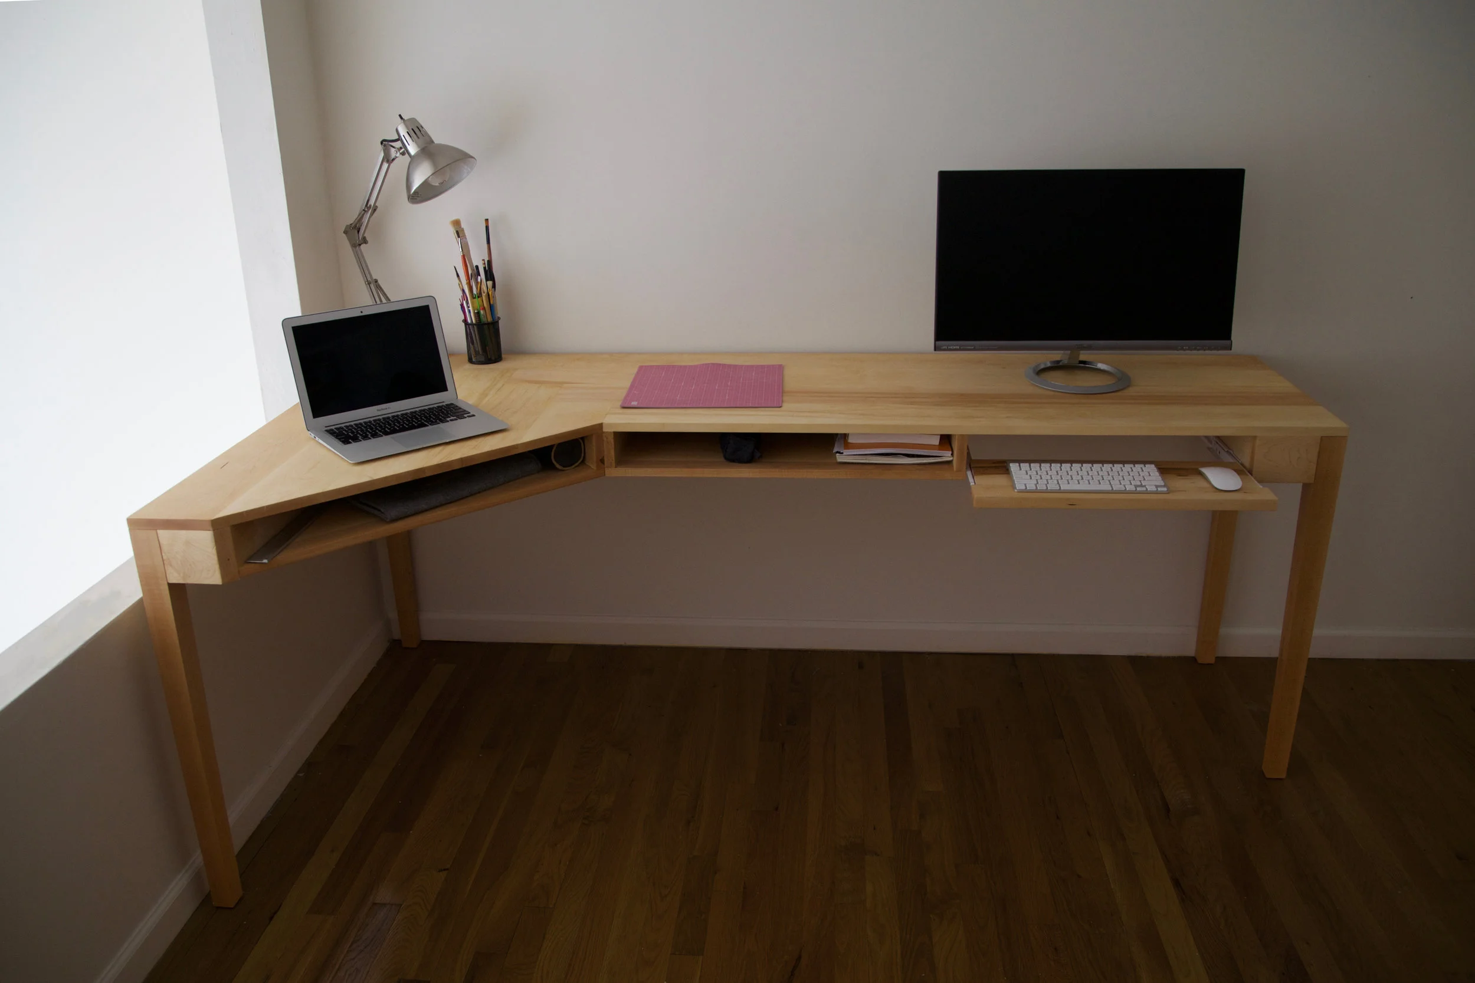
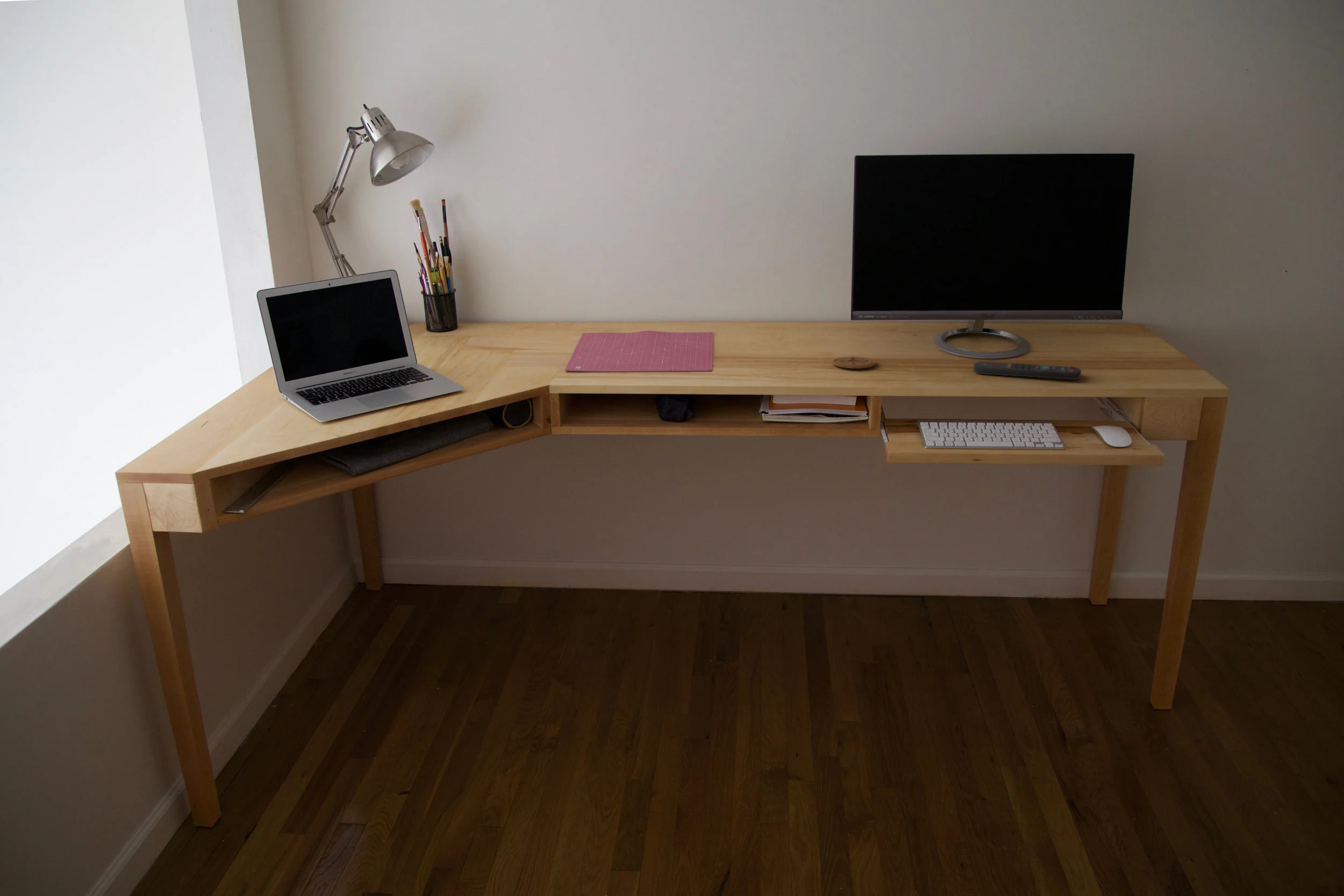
+ remote control [973,361,1082,380]
+ coaster [832,356,876,369]
